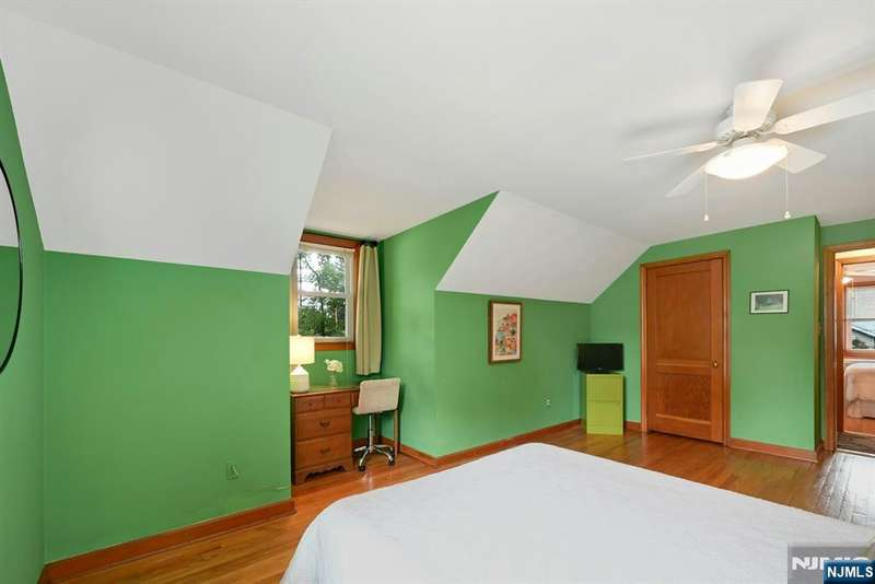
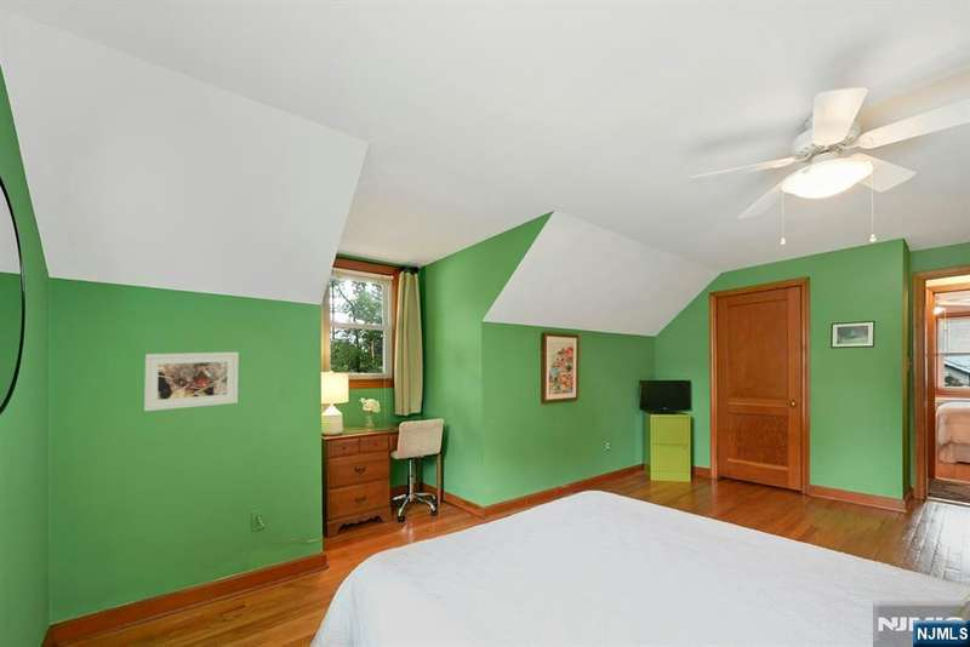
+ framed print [143,351,239,412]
